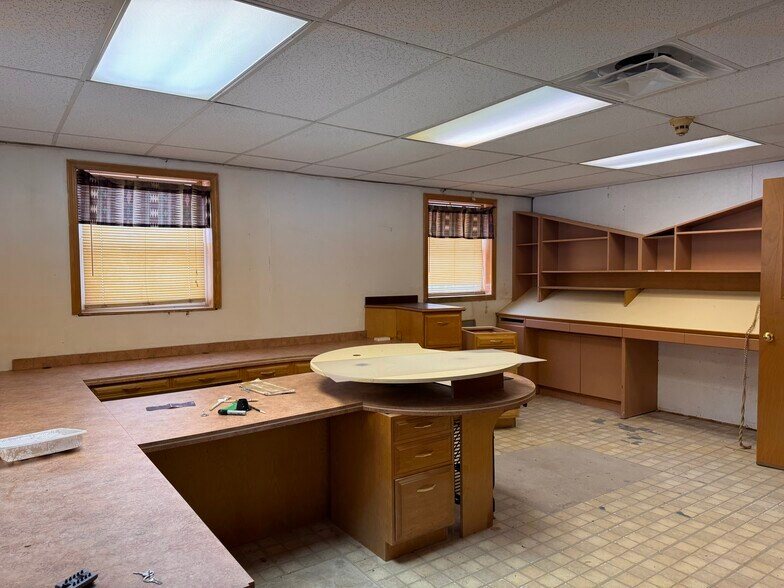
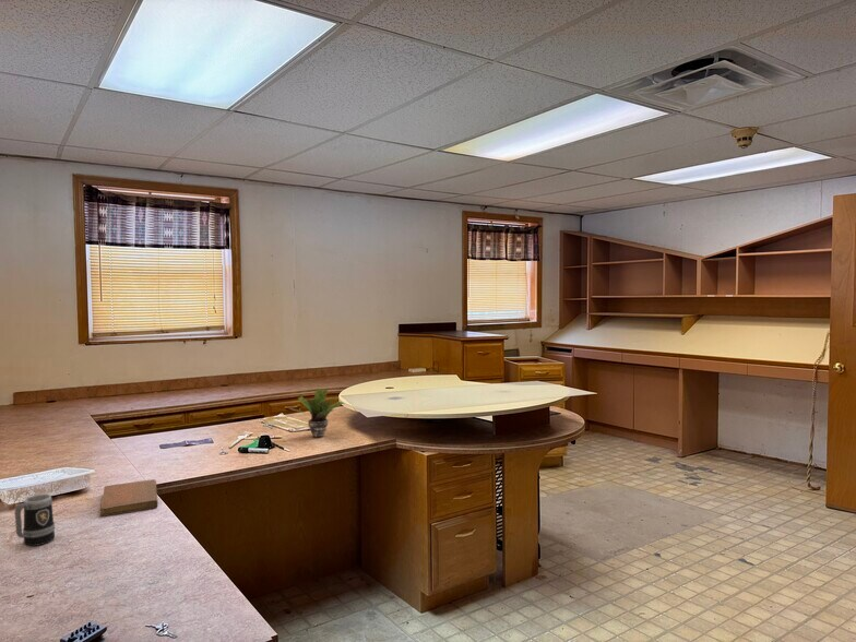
+ notebook [99,478,159,518]
+ potted plant [289,388,345,439]
+ mug [13,494,56,547]
